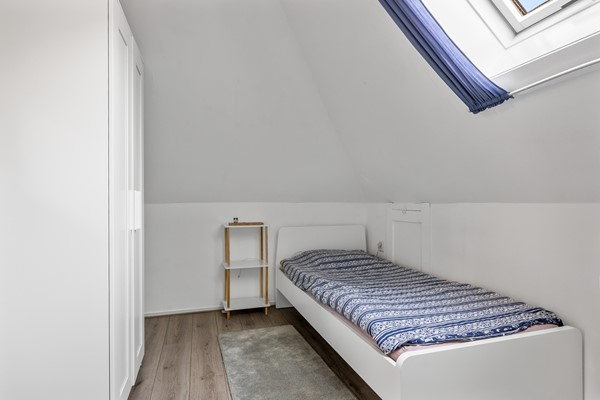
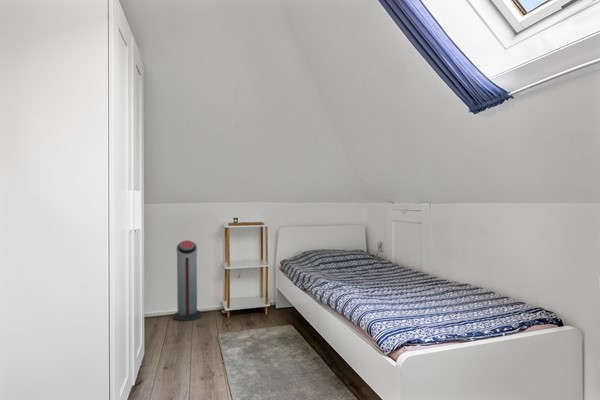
+ air purifier [172,239,203,322]
